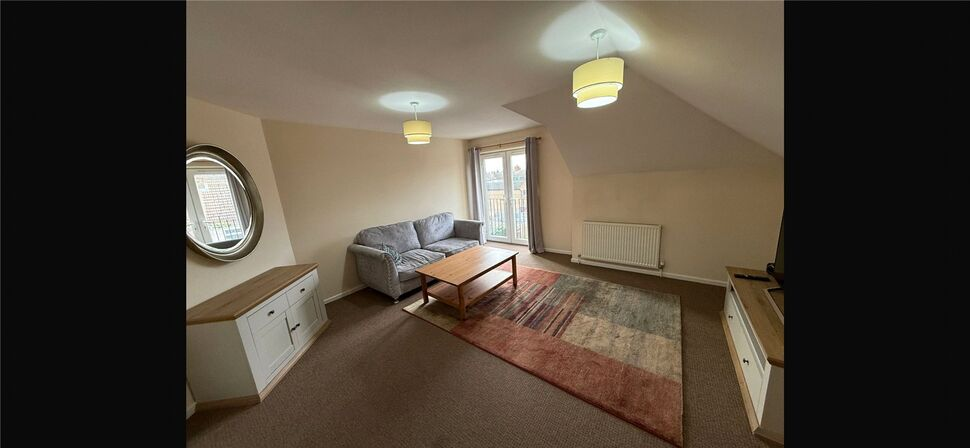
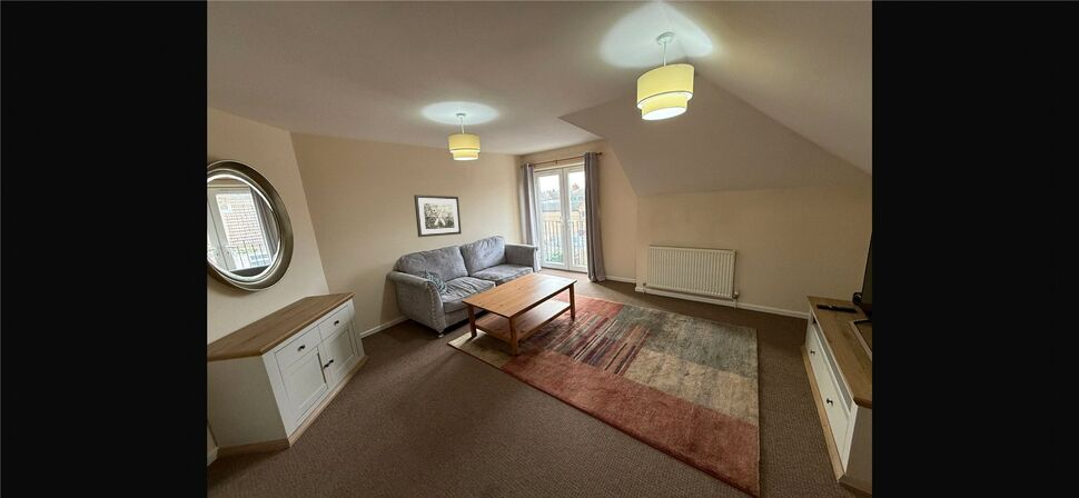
+ wall art [413,193,463,238]
